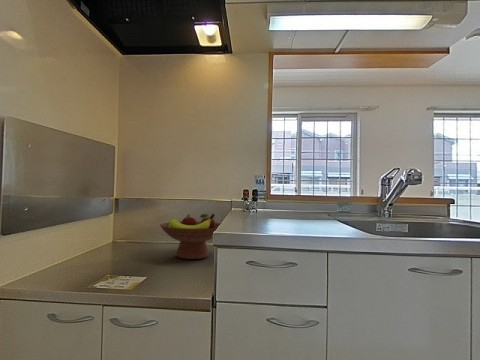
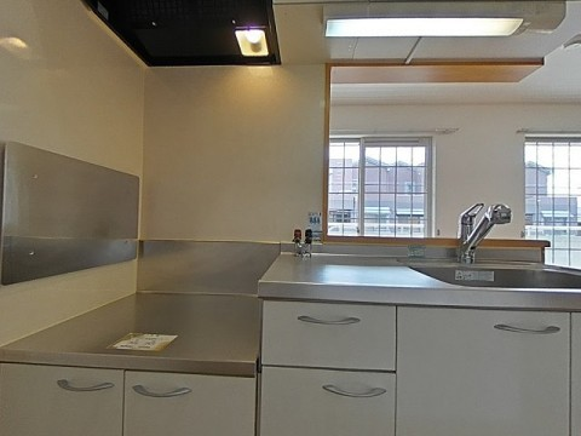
- fruit bowl [159,213,221,260]
